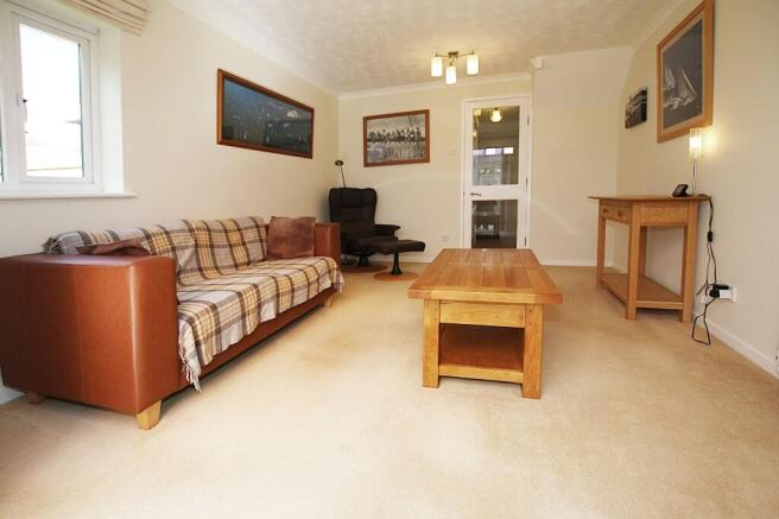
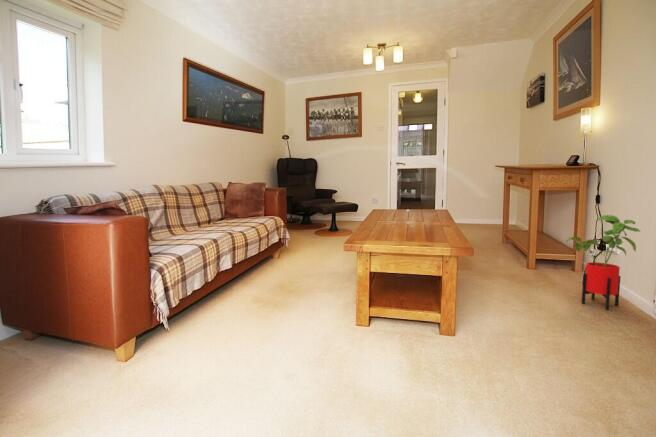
+ house plant [565,214,642,311]
